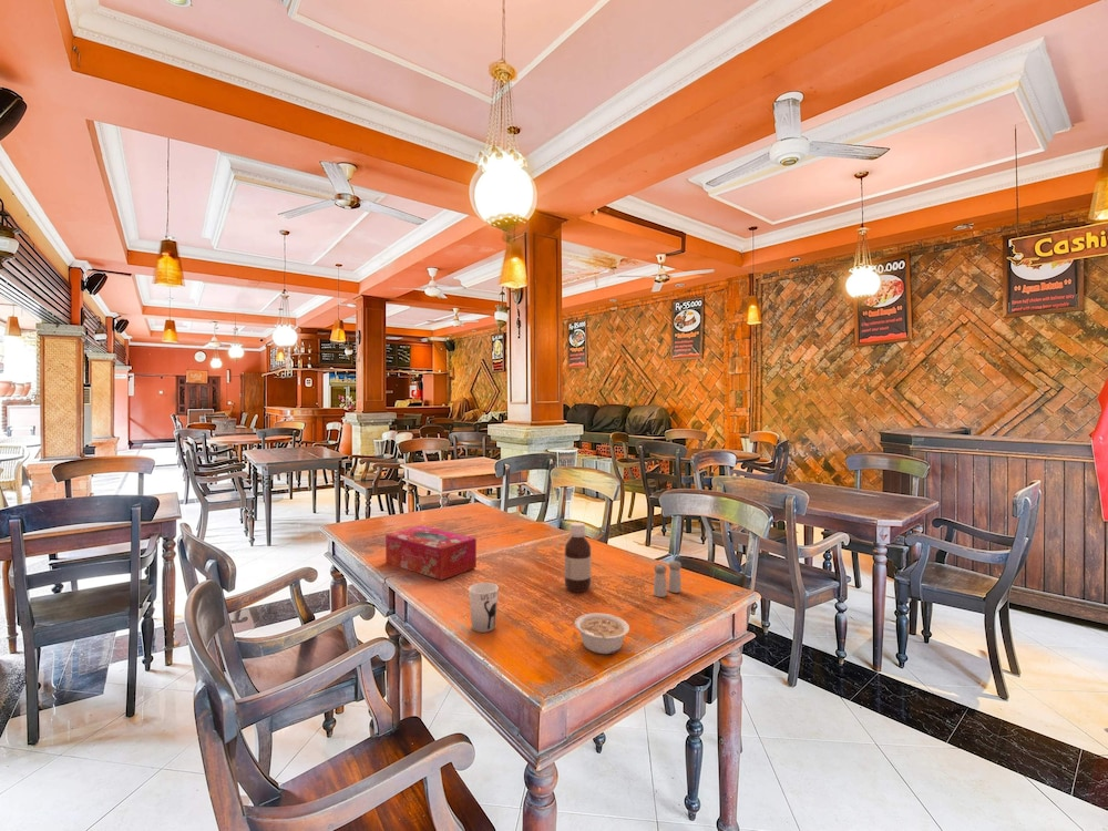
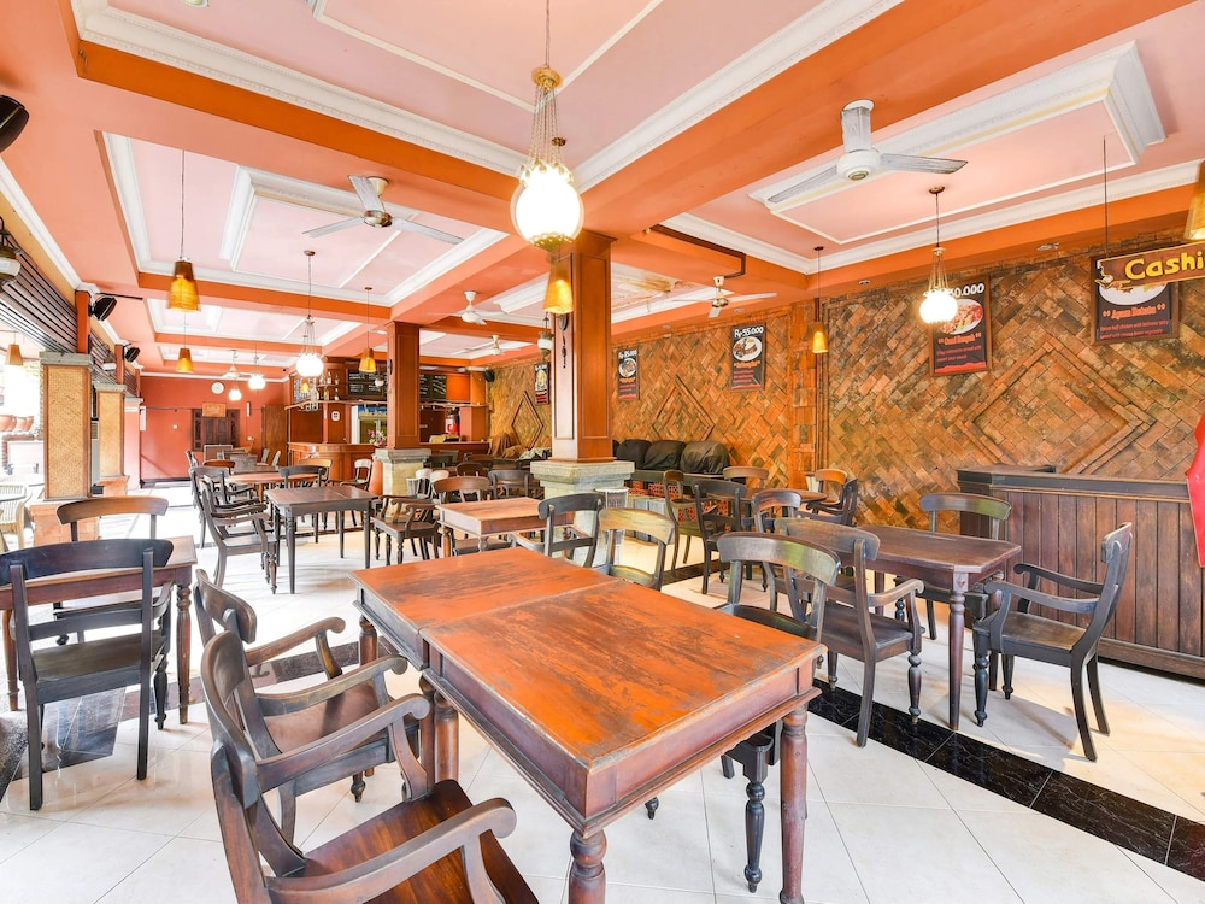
- cup [468,582,500,634]
- tissue box [384,525,478,582]
- salt and pepper shaker [653,560,683,598]
- legume [574,612,630,655]
- bottle [564,522,592,593]
